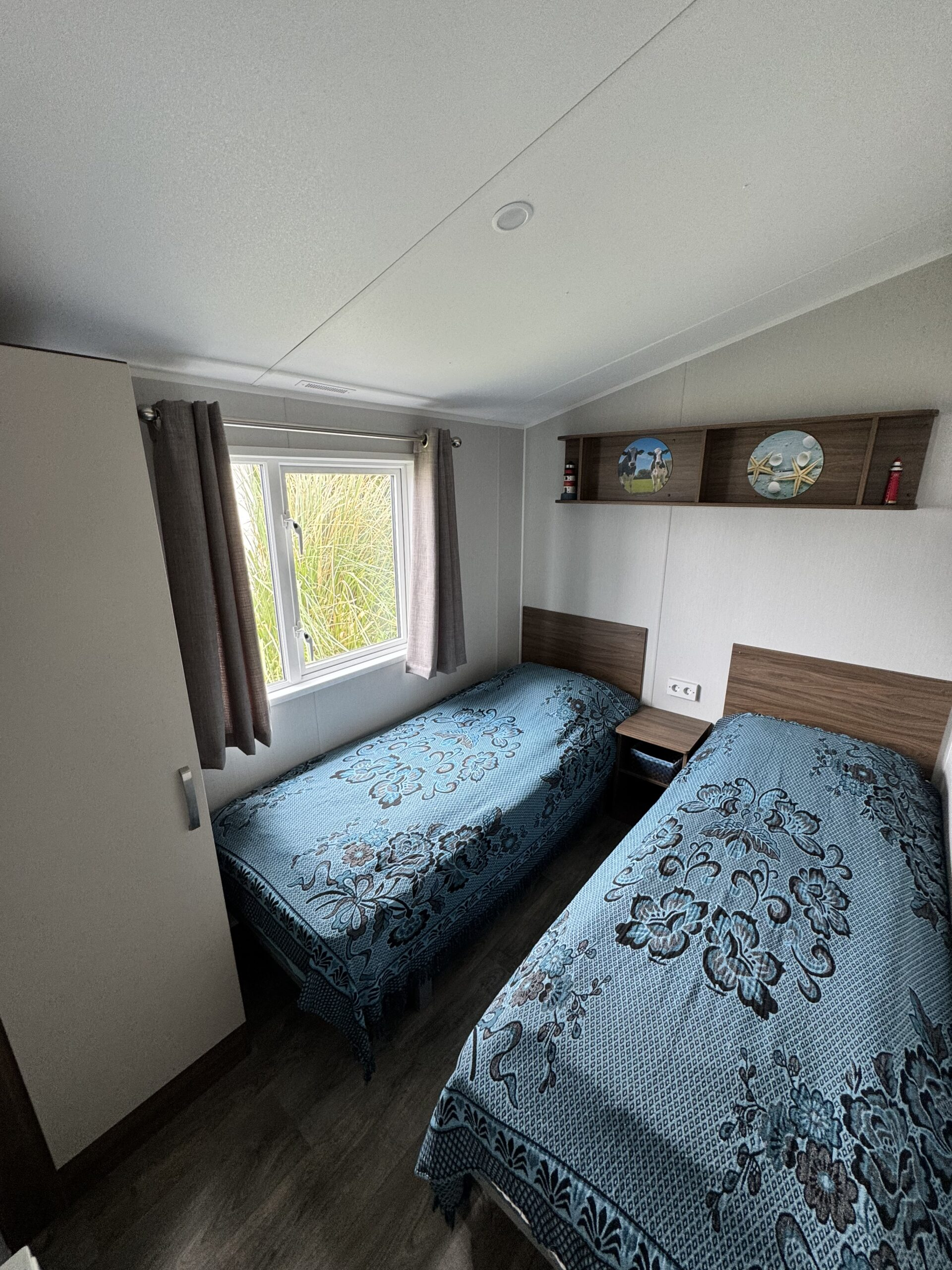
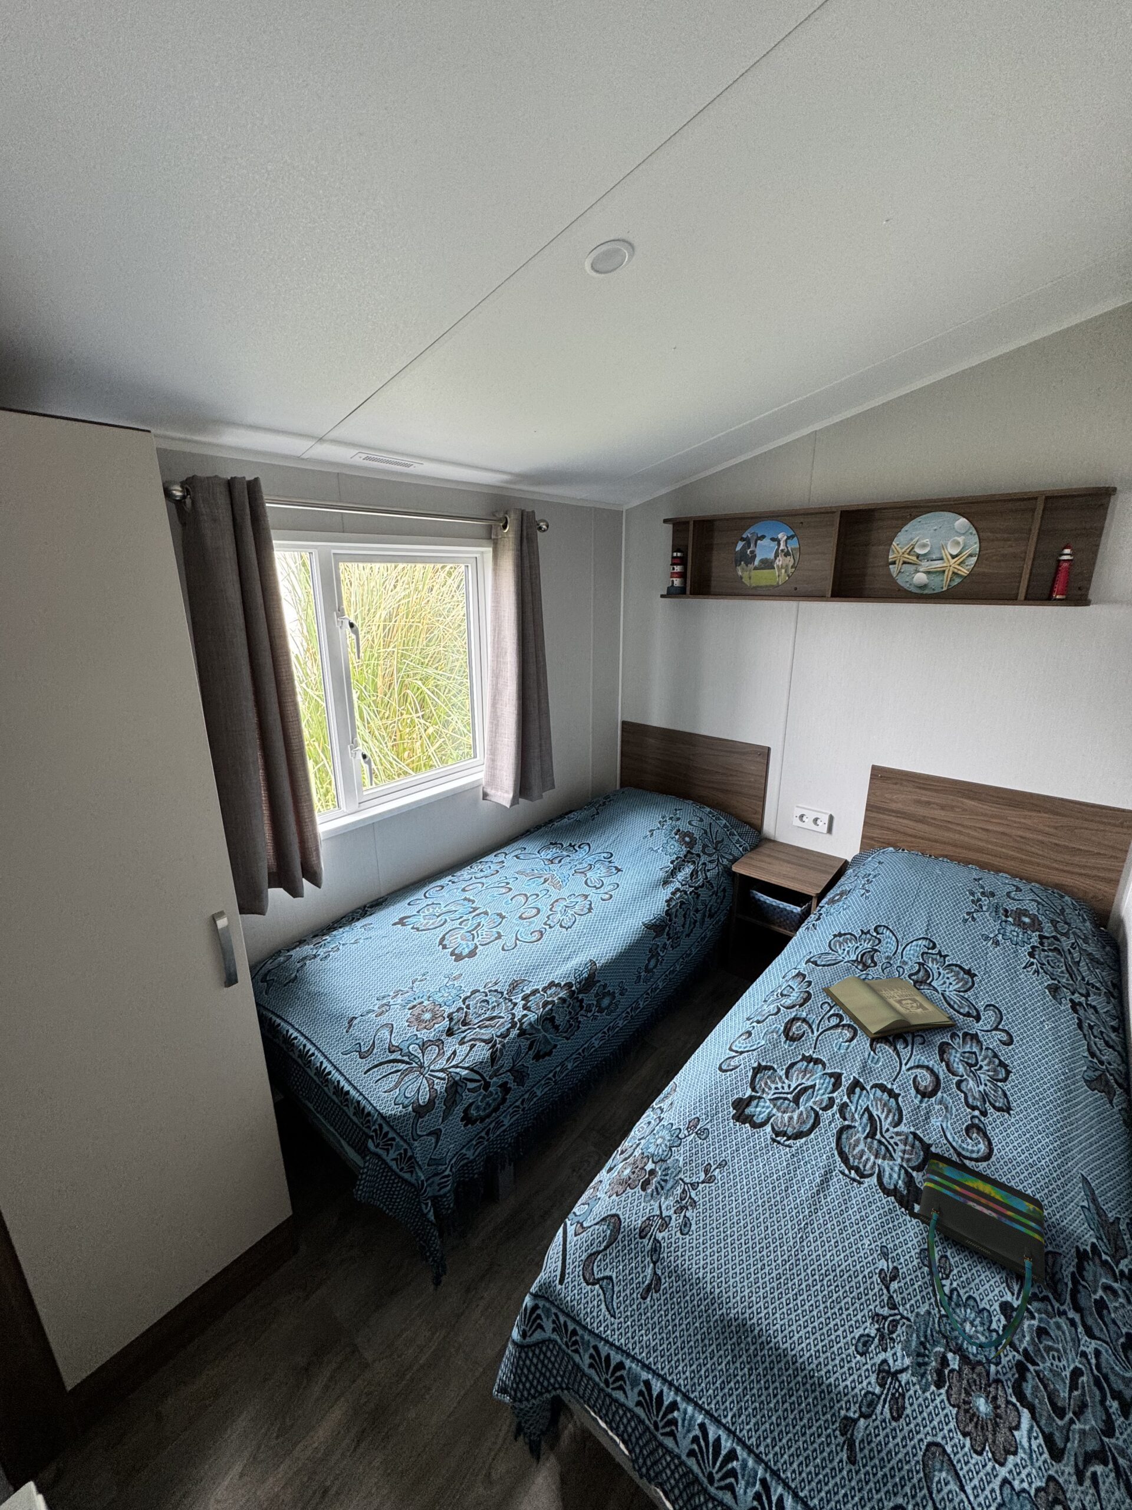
+ hardback book [822,976,957,1039]
+ tote bag [907,1152,1052,1367]
